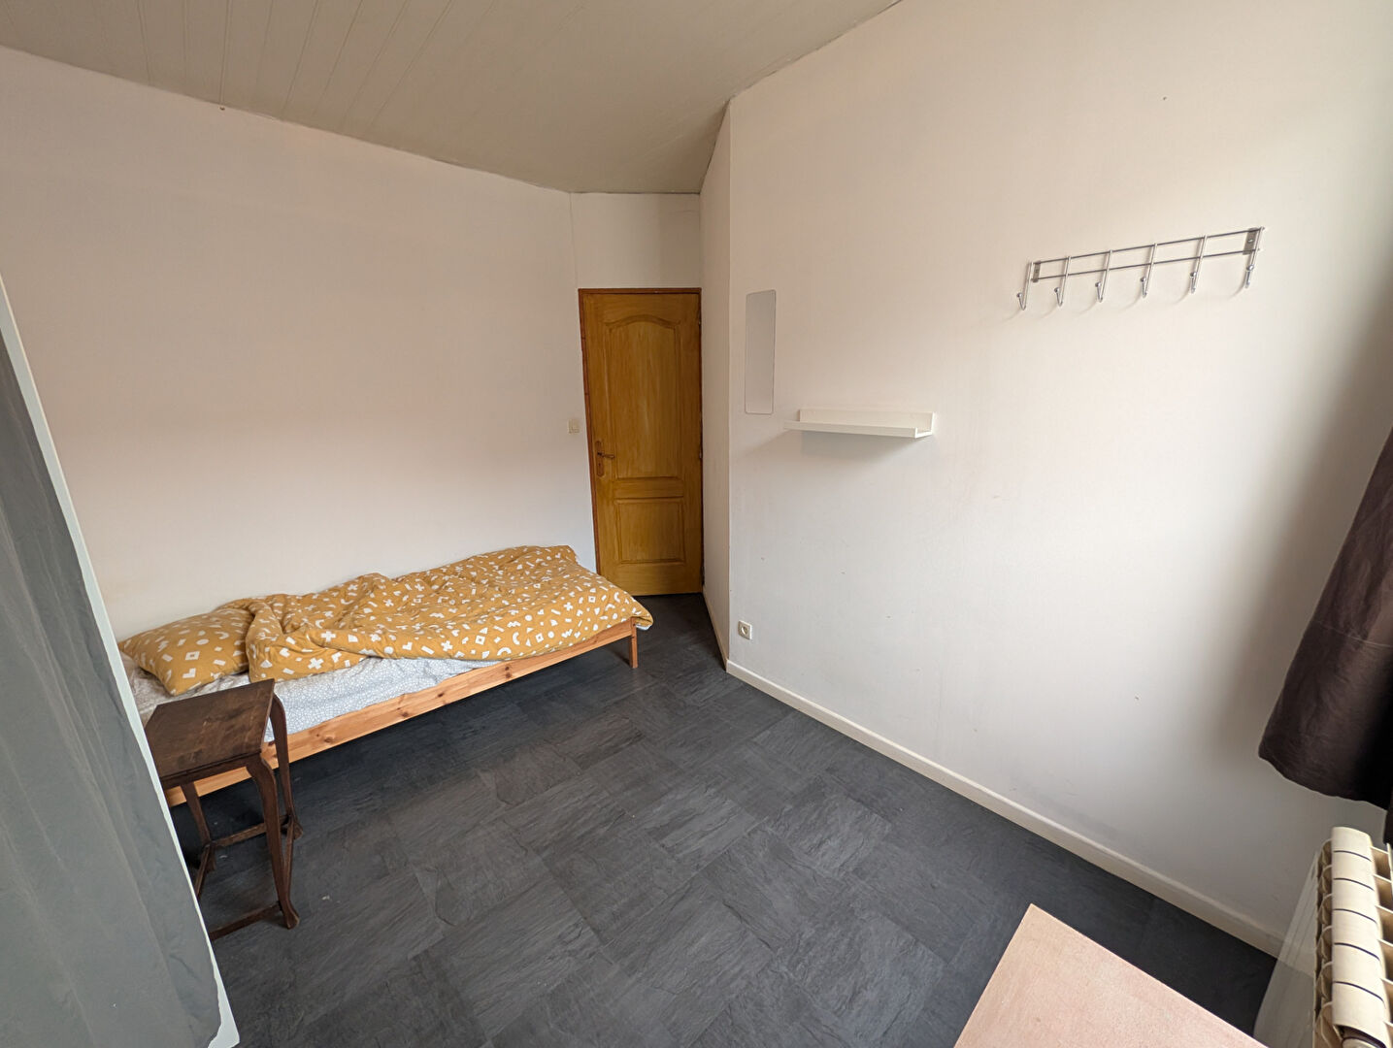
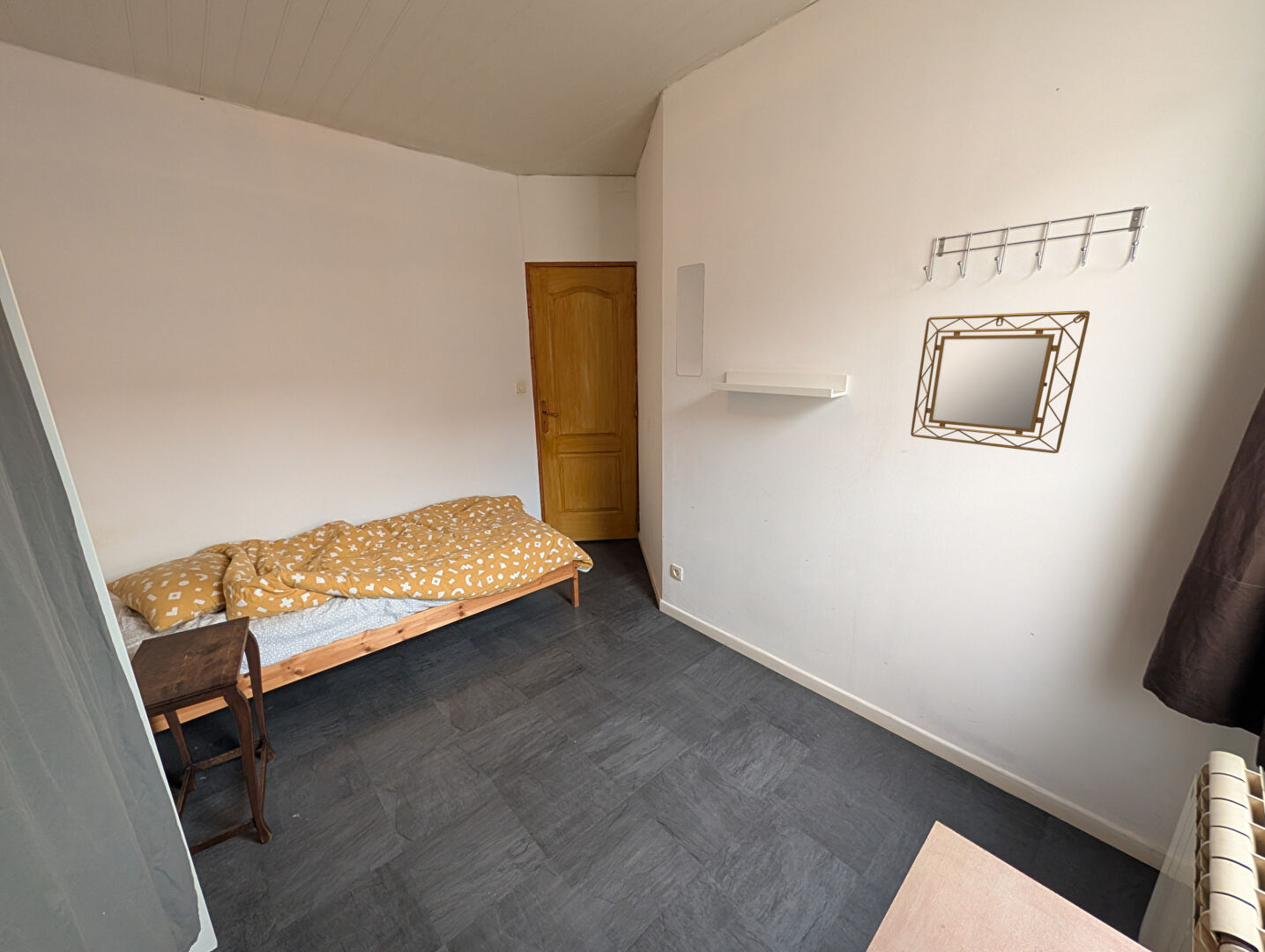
+ home mirror [910,309,1090,454]
